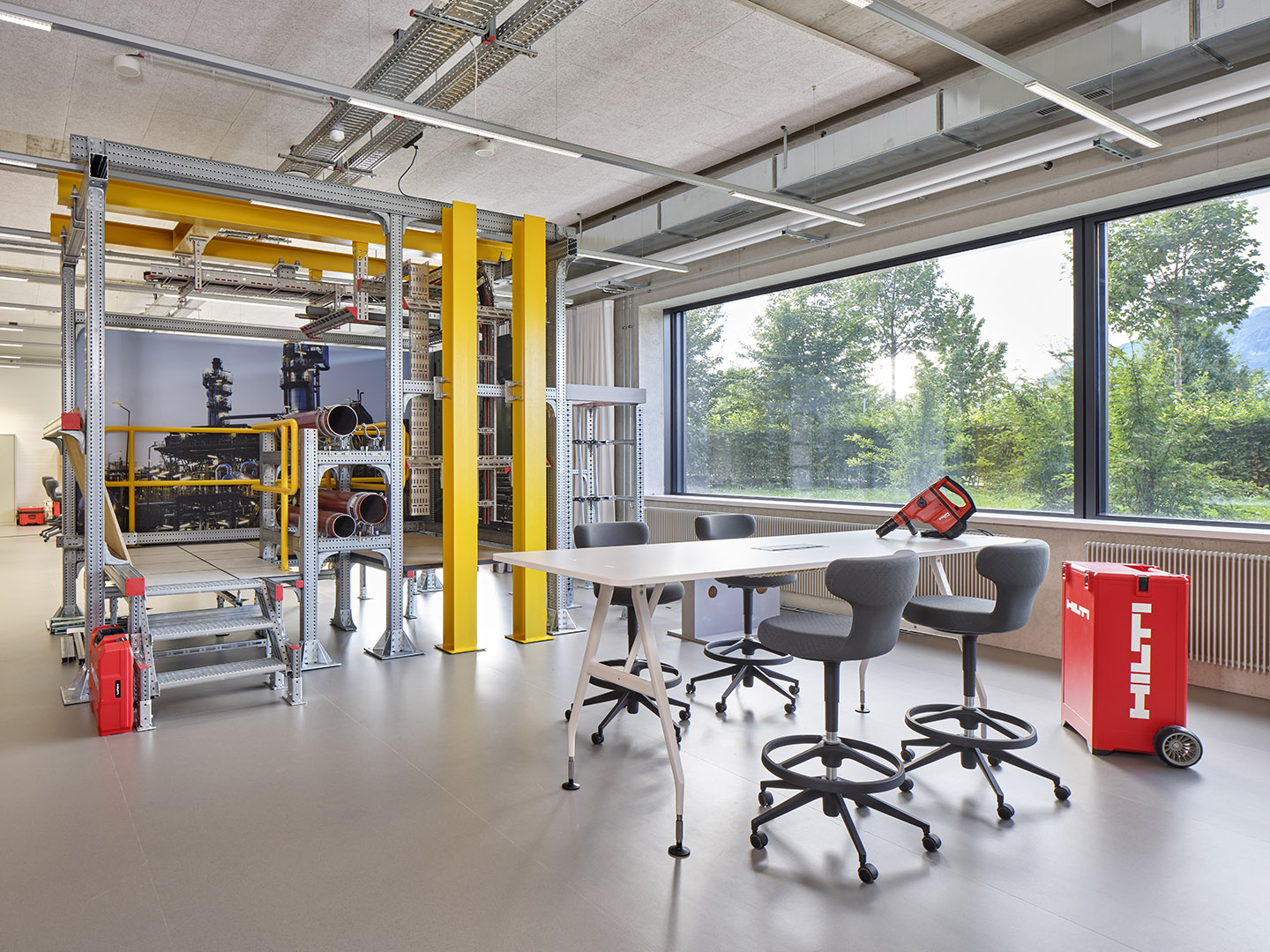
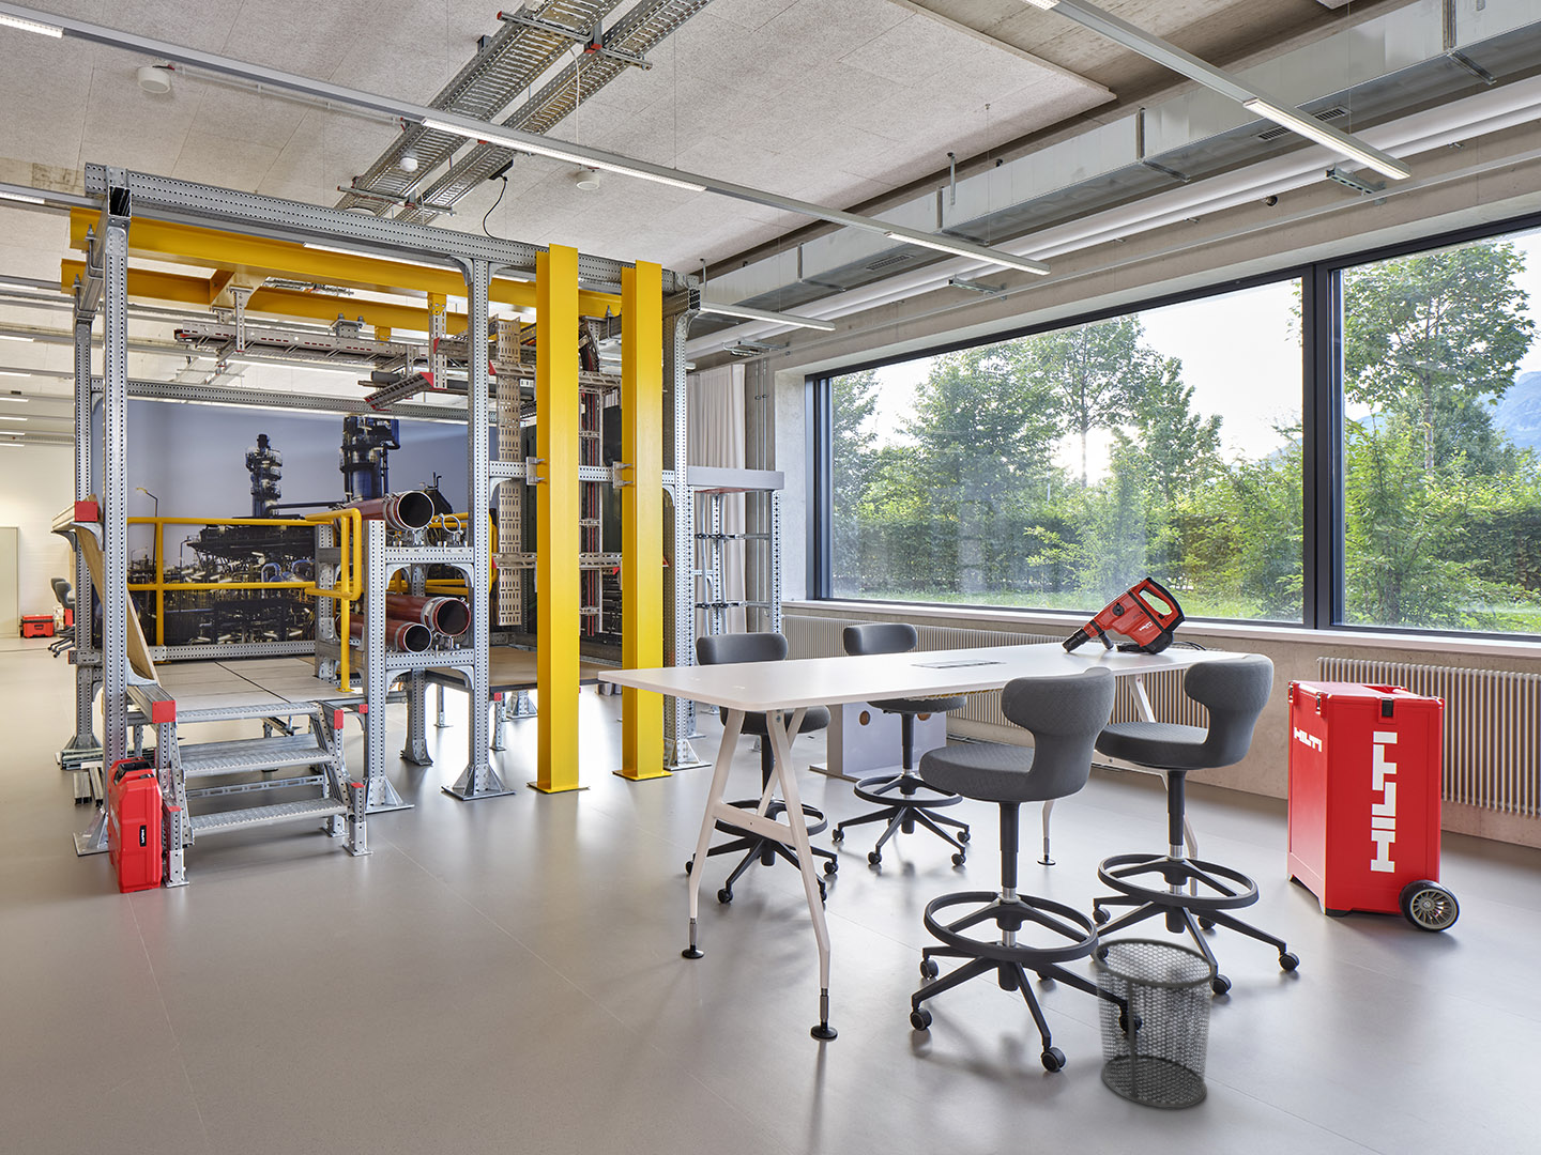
+ waste bin [1091,937,1218,1109]
